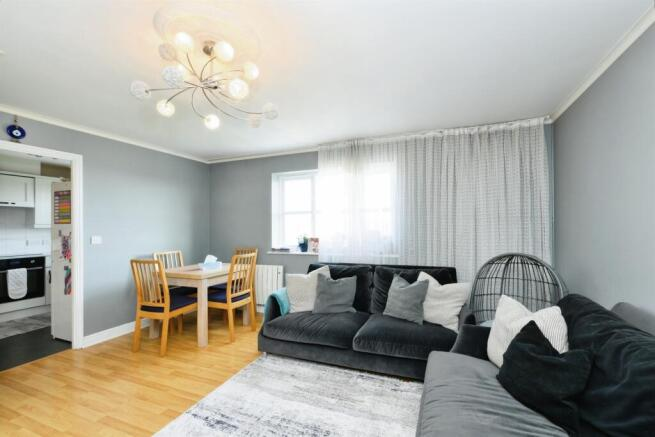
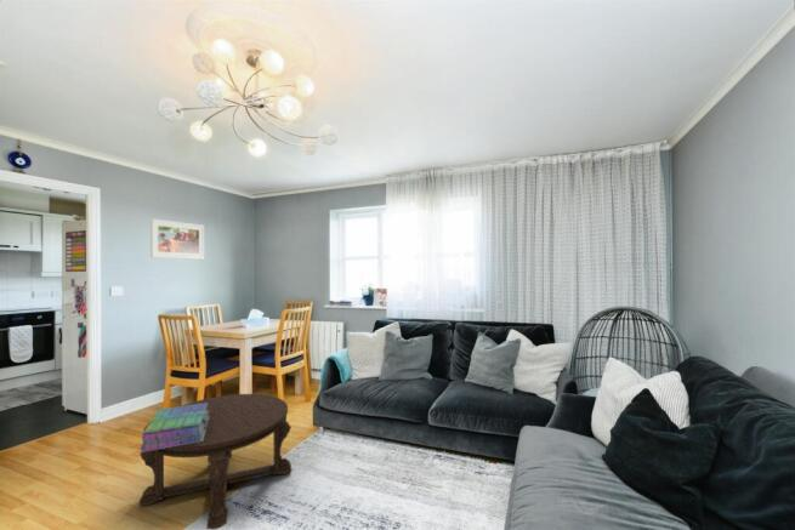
+ stack of books [138,403,209,452]
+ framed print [149,217,205,261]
+ coffee table [137,393,293,530]
